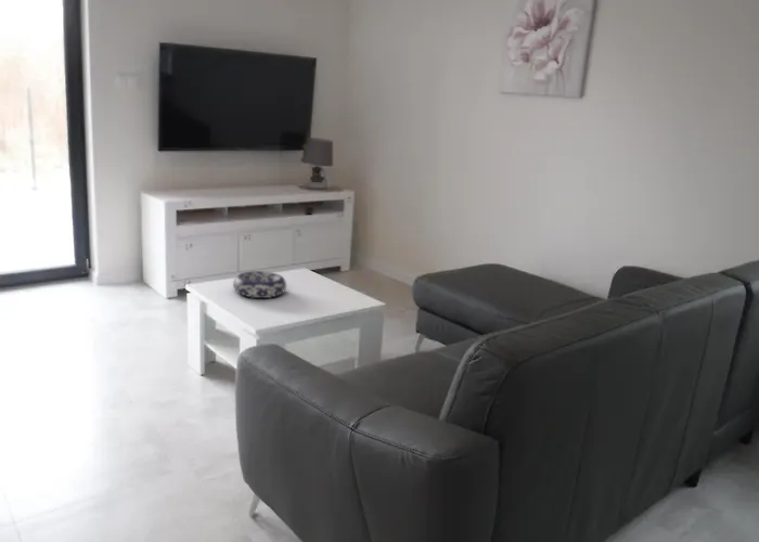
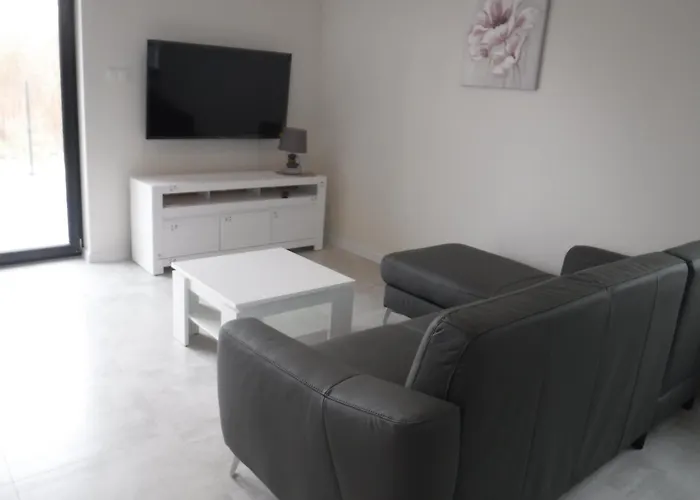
- decorative bowl [232,270,287,299]
